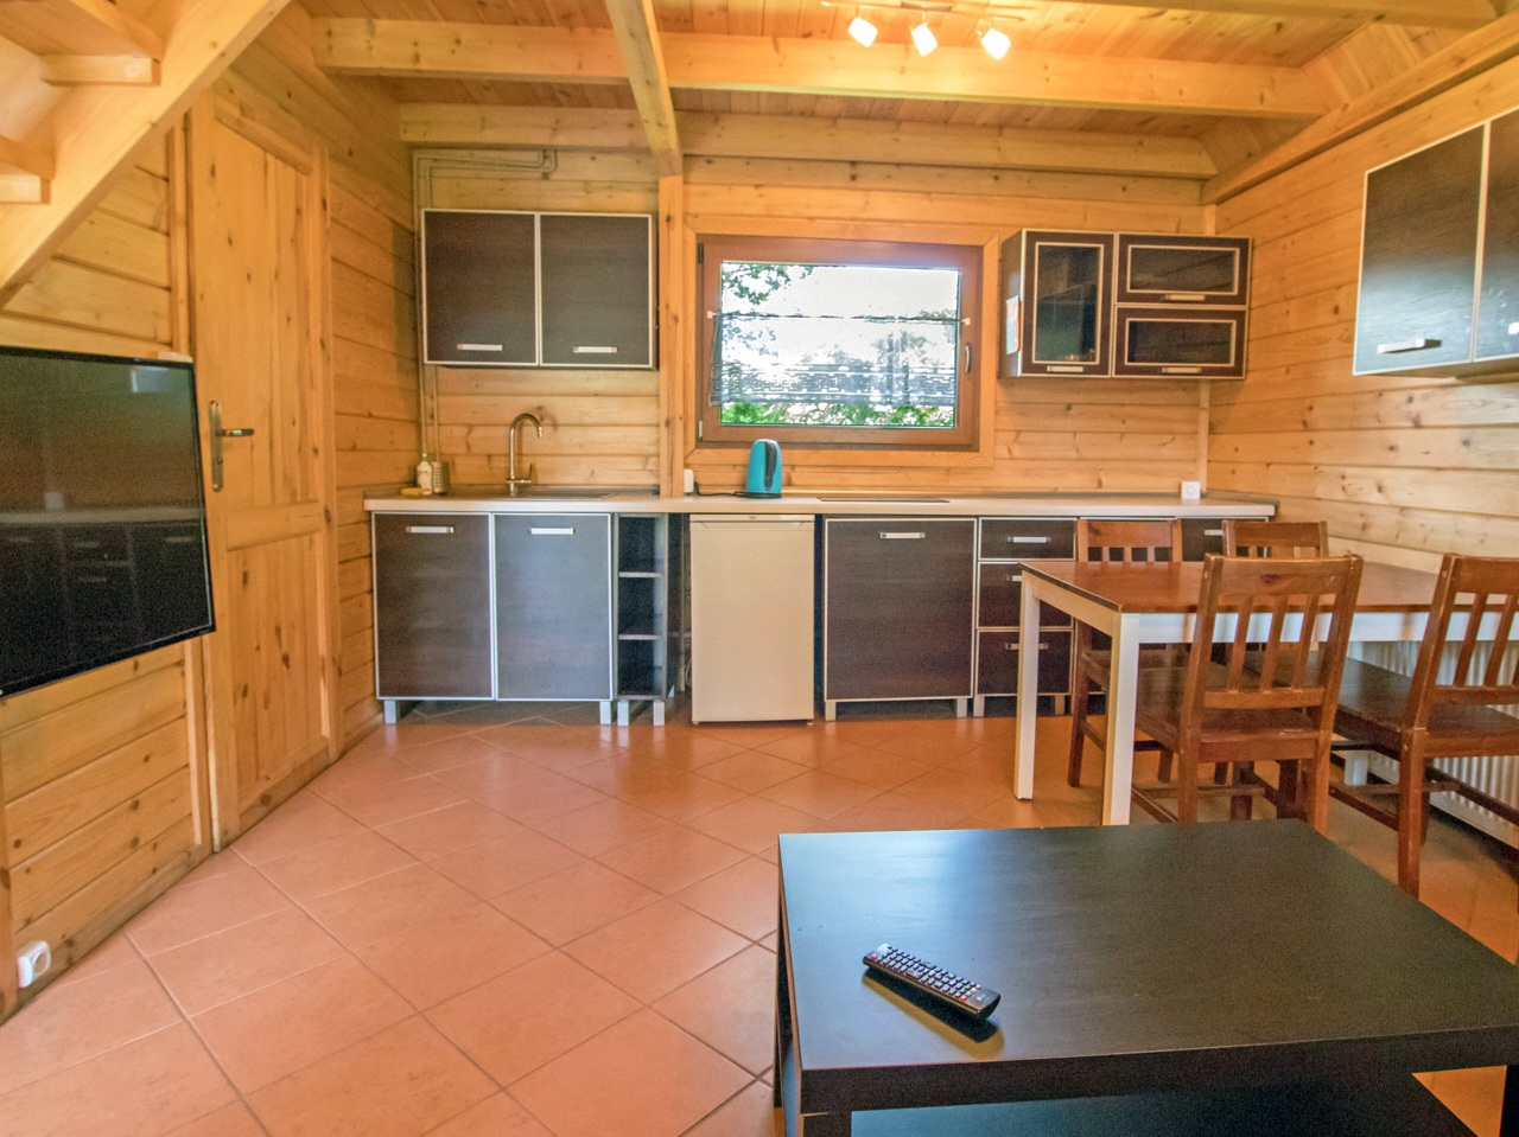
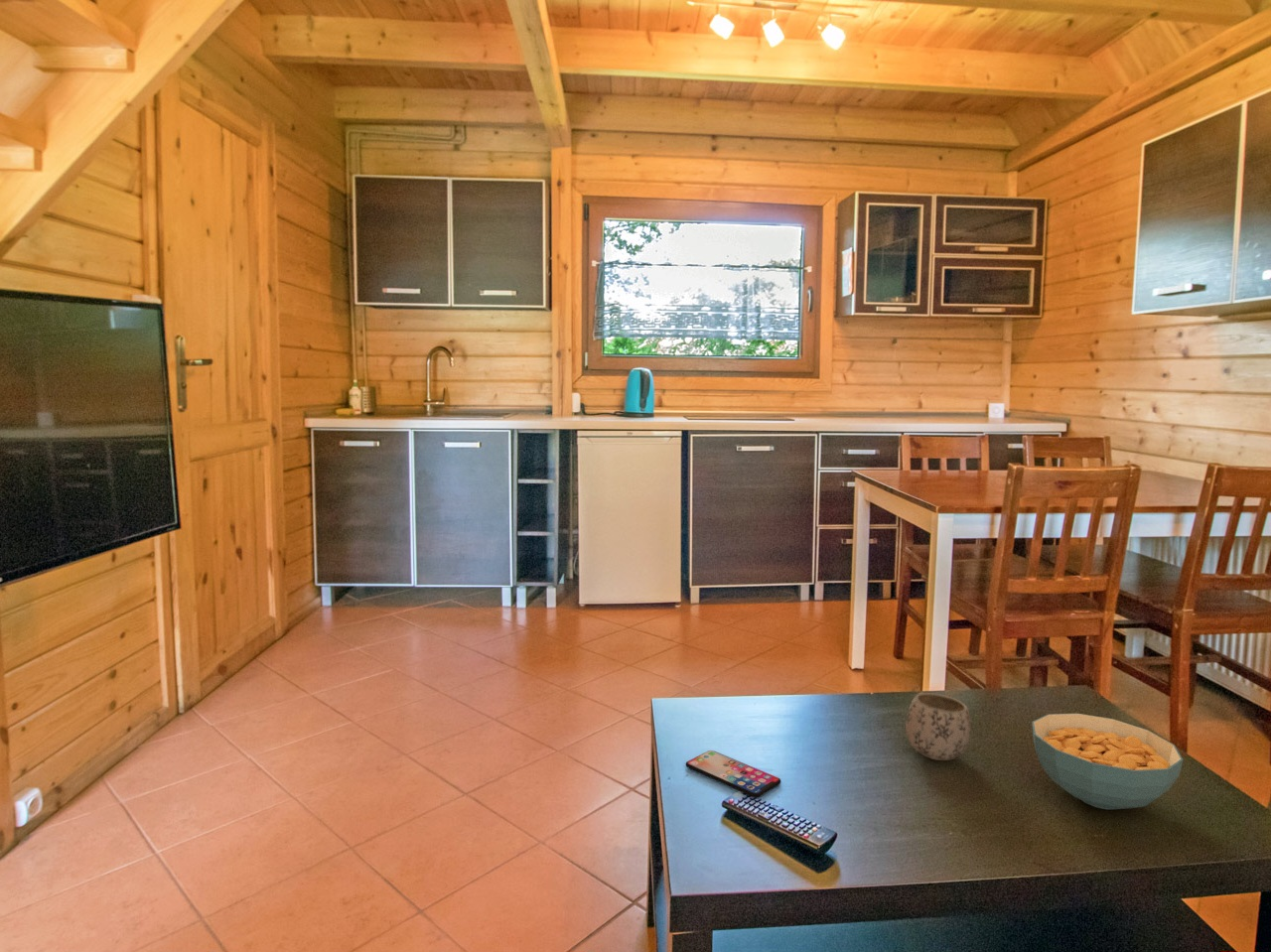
+ cereal bowl [1031,713,1184,810]
+ mug [905,692,972,761]
+ smartphone [685,749,781,798]
